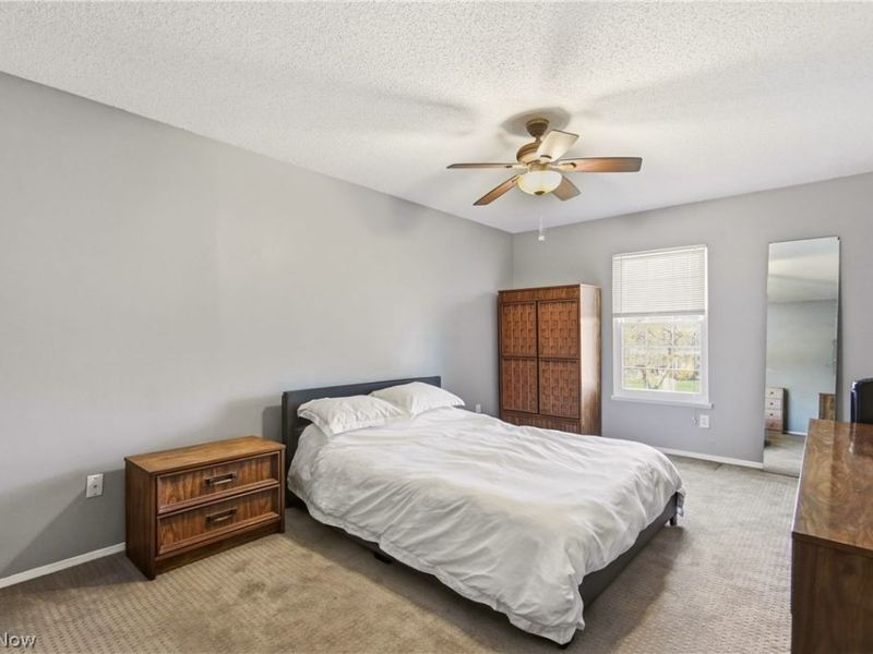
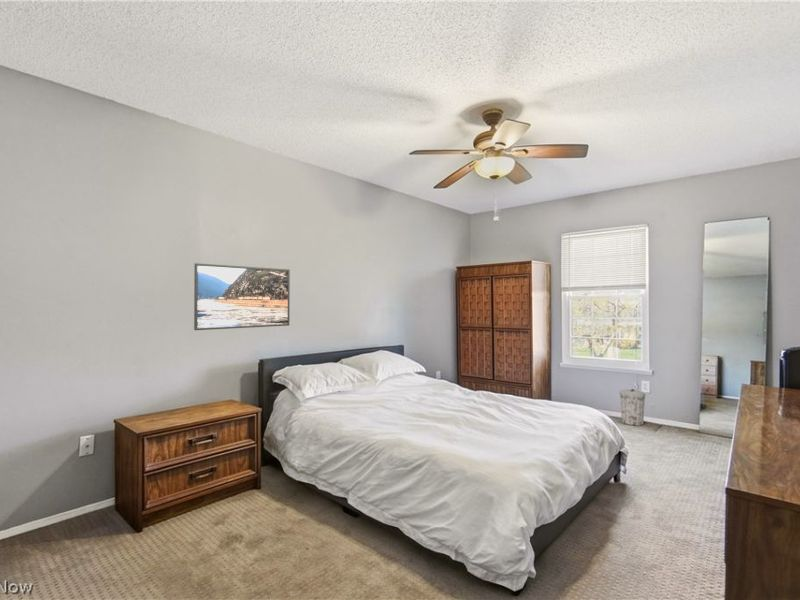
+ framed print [193,262,291,331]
+ trash can [619,388,646,427]
